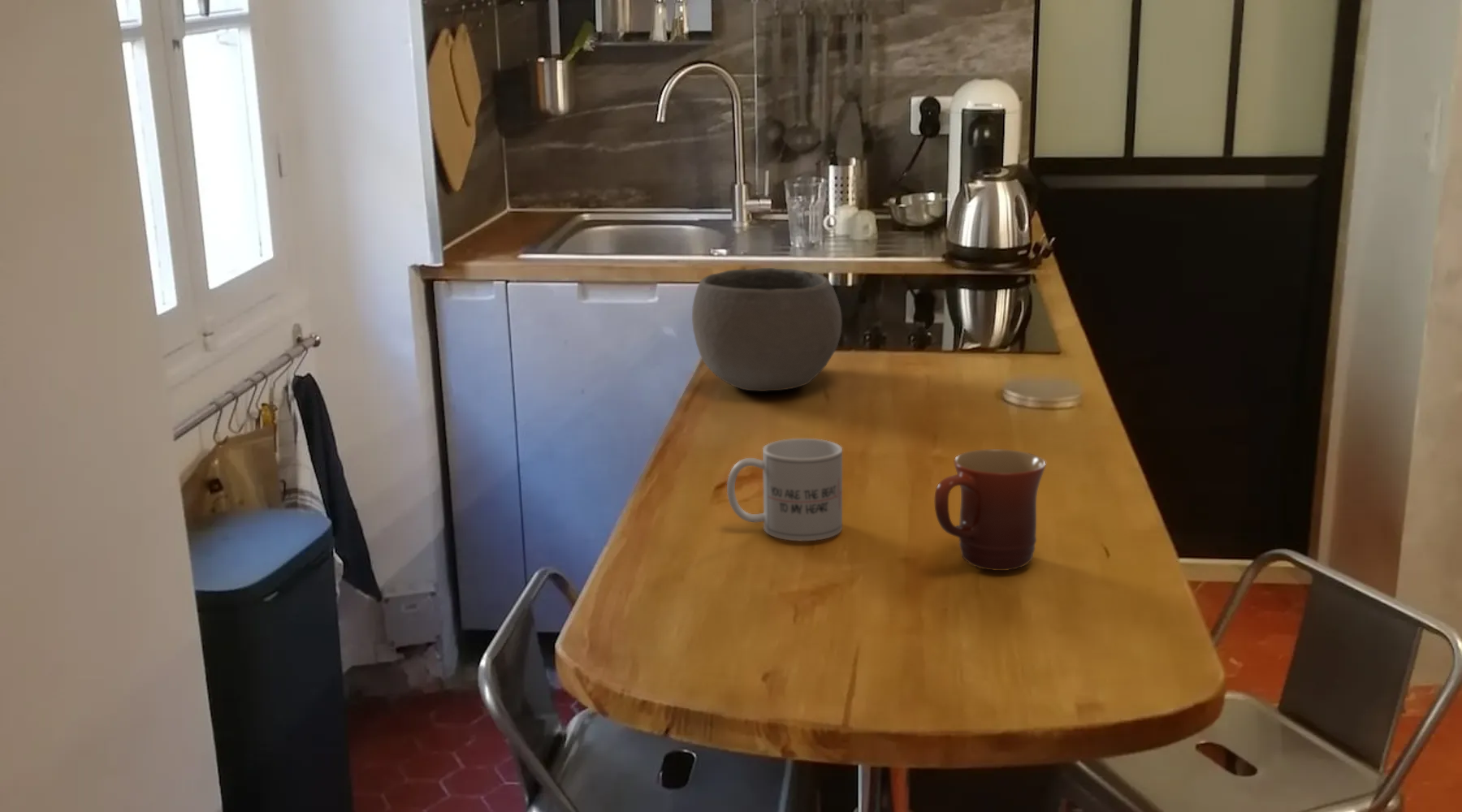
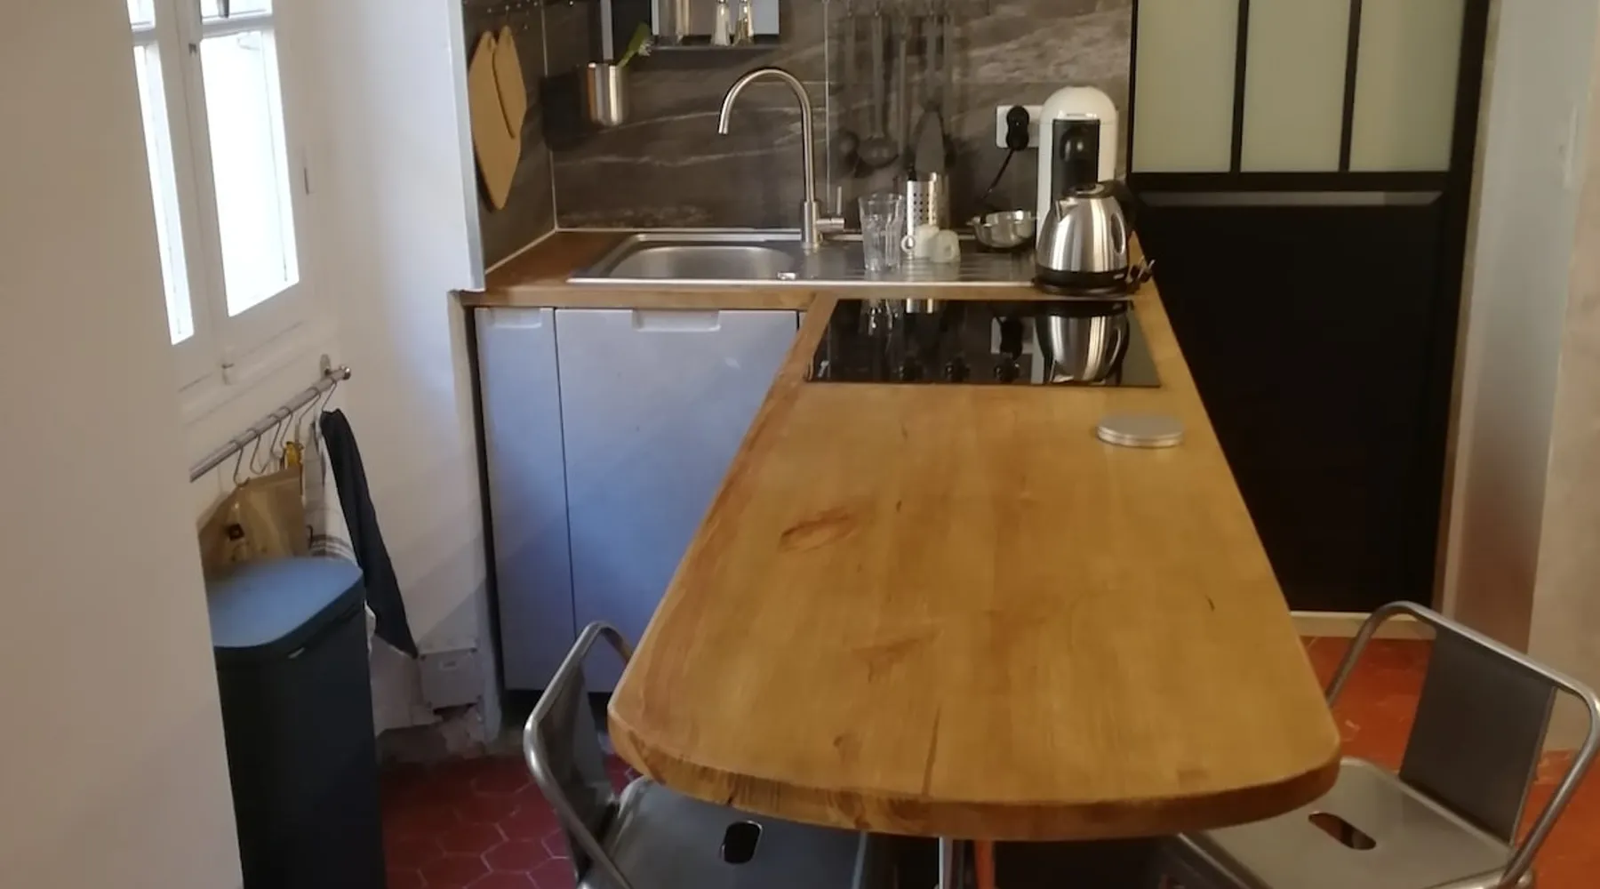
- bowl [691,267,842,392]
- mug [934,448,1047,572]
- mug [726,438,843,542]
